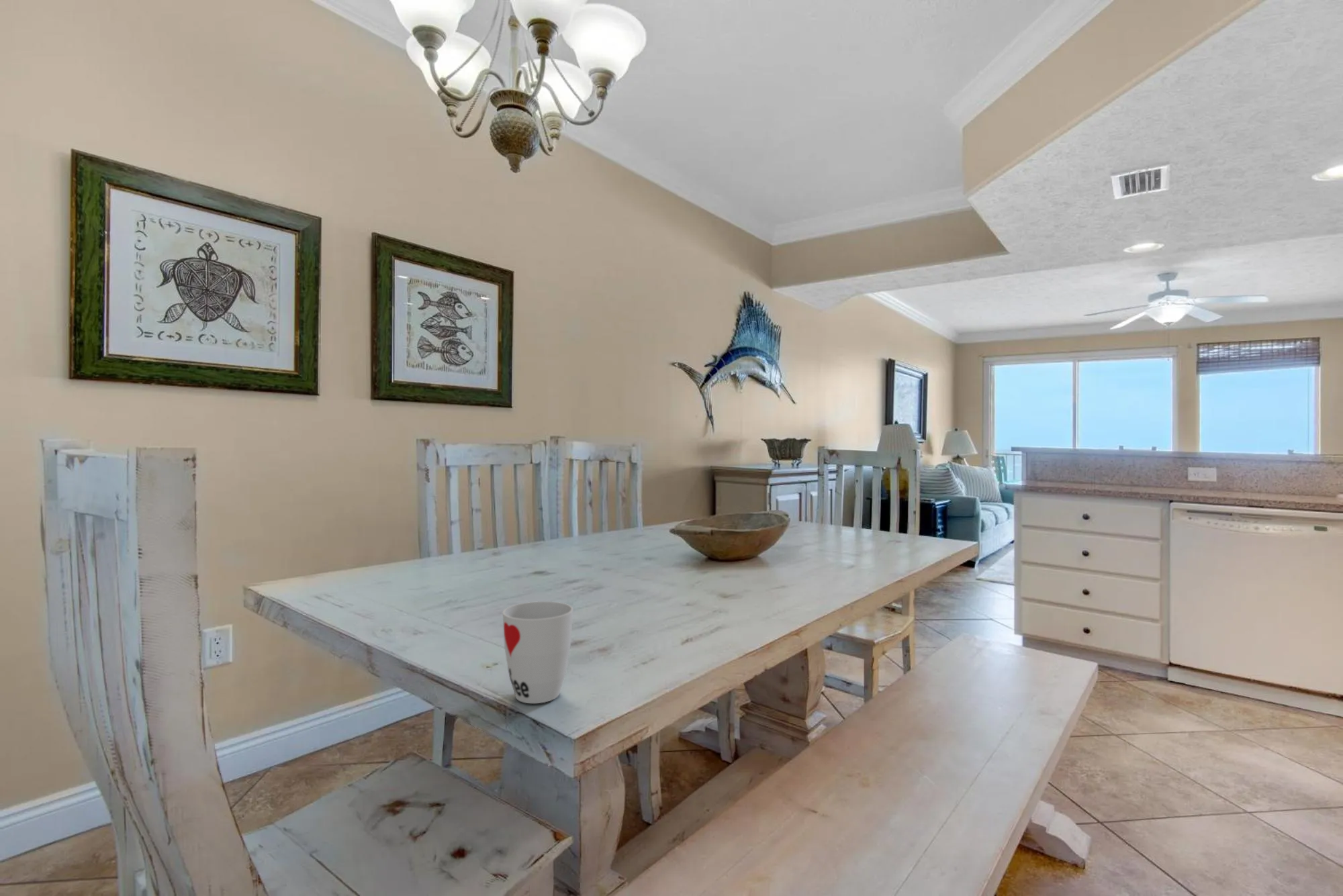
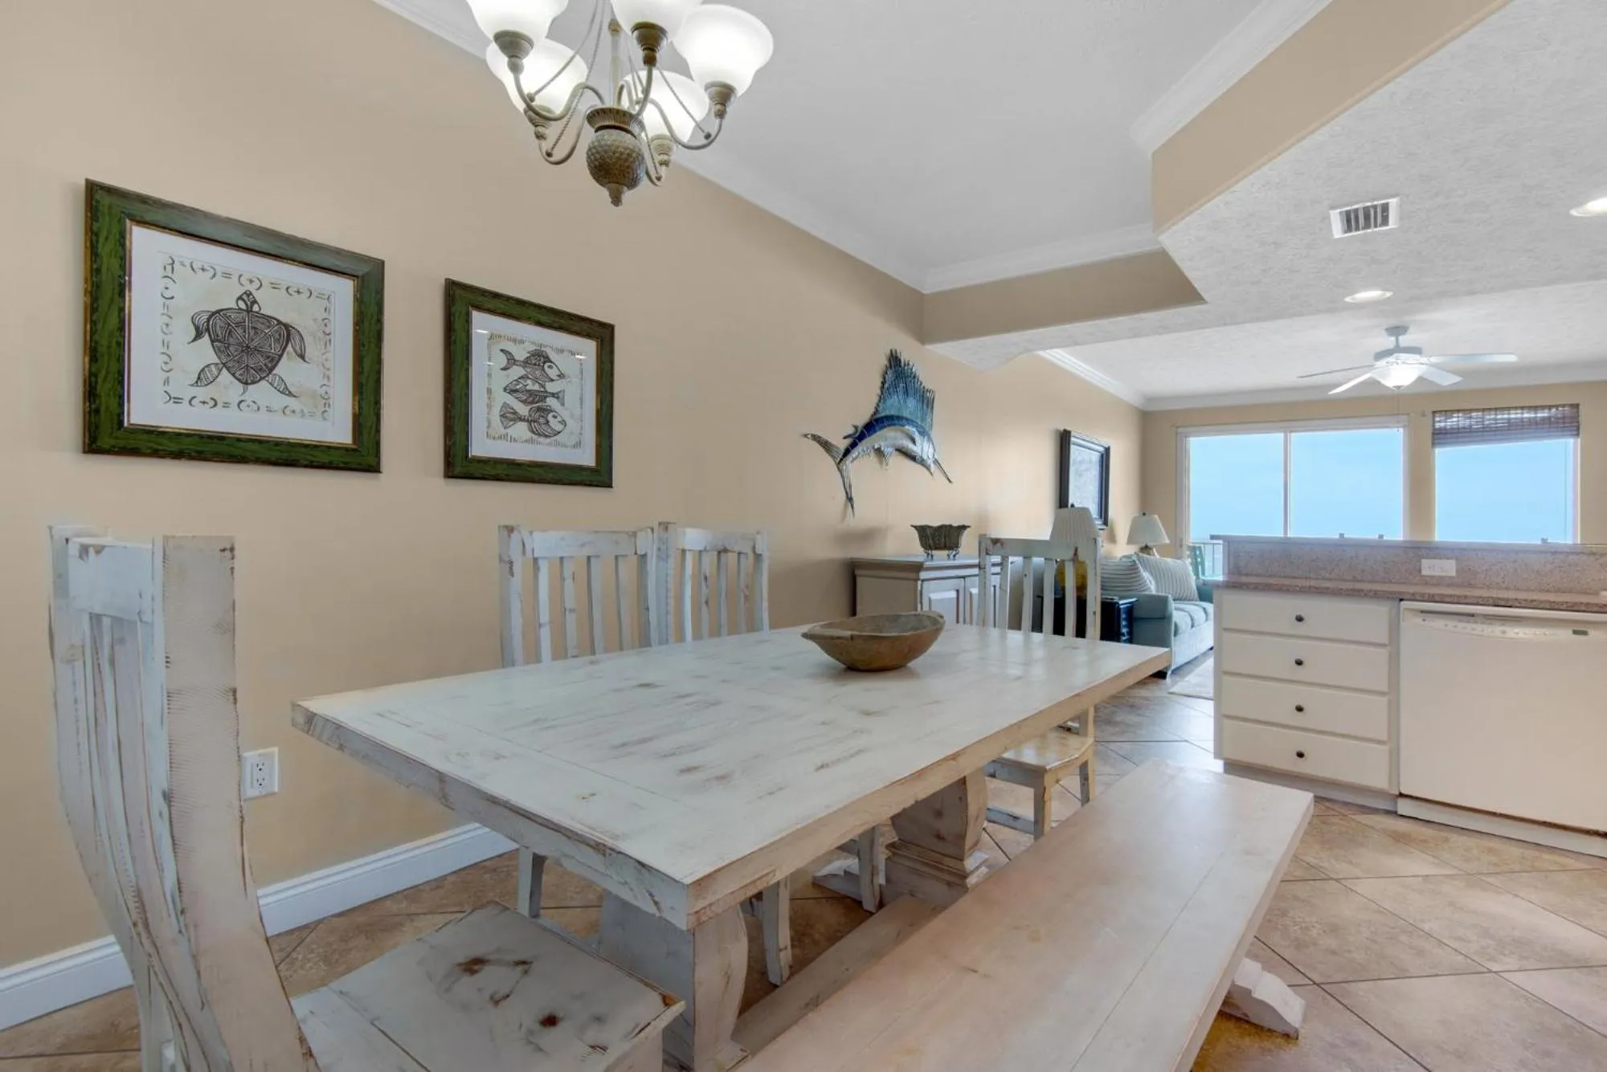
- cup [502,601,573,704]
